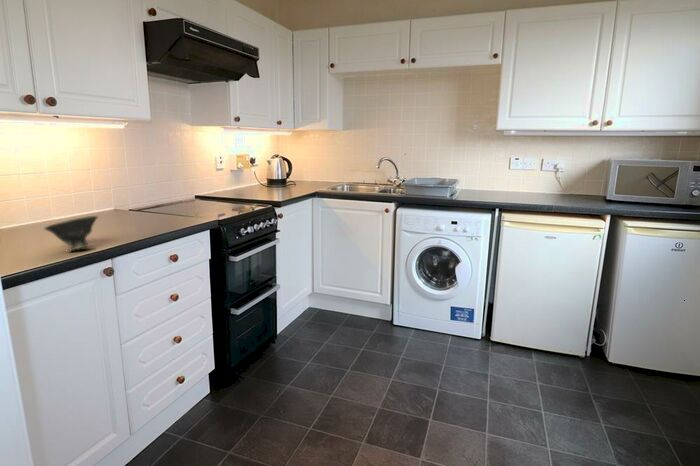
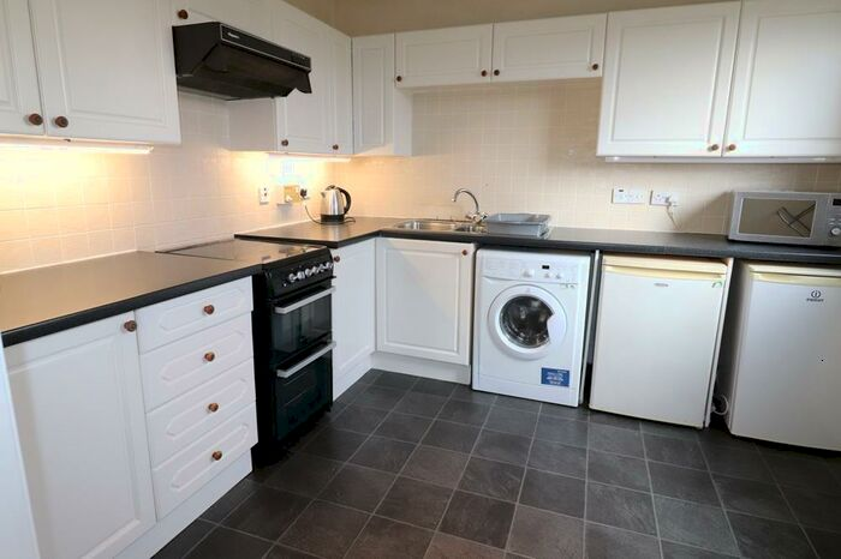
- bowl [43,215,99,253]
